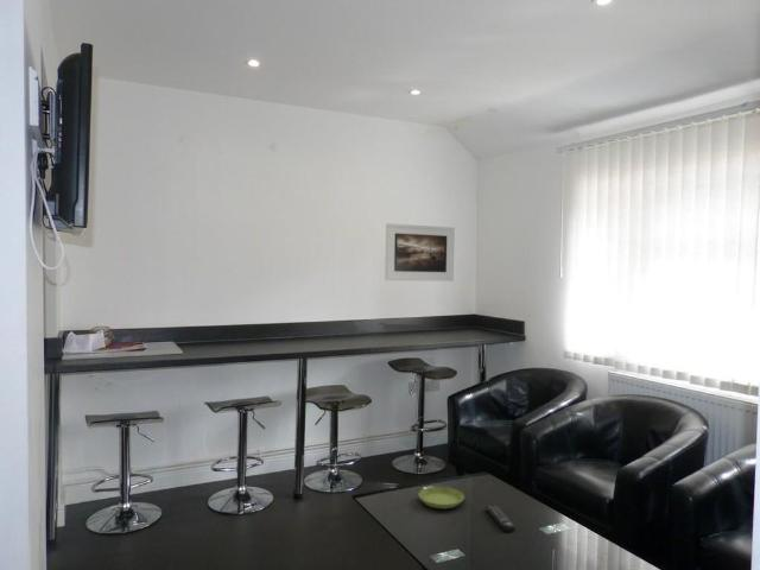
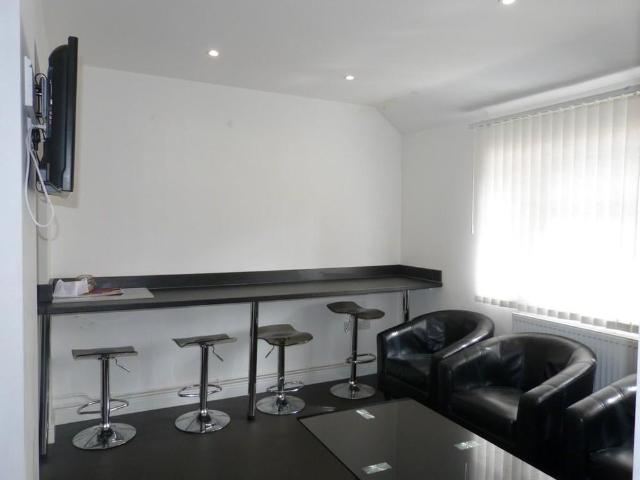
- remote control [484,505,515,533]
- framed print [384,222,456,283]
- saucer [418,486,466,509]
